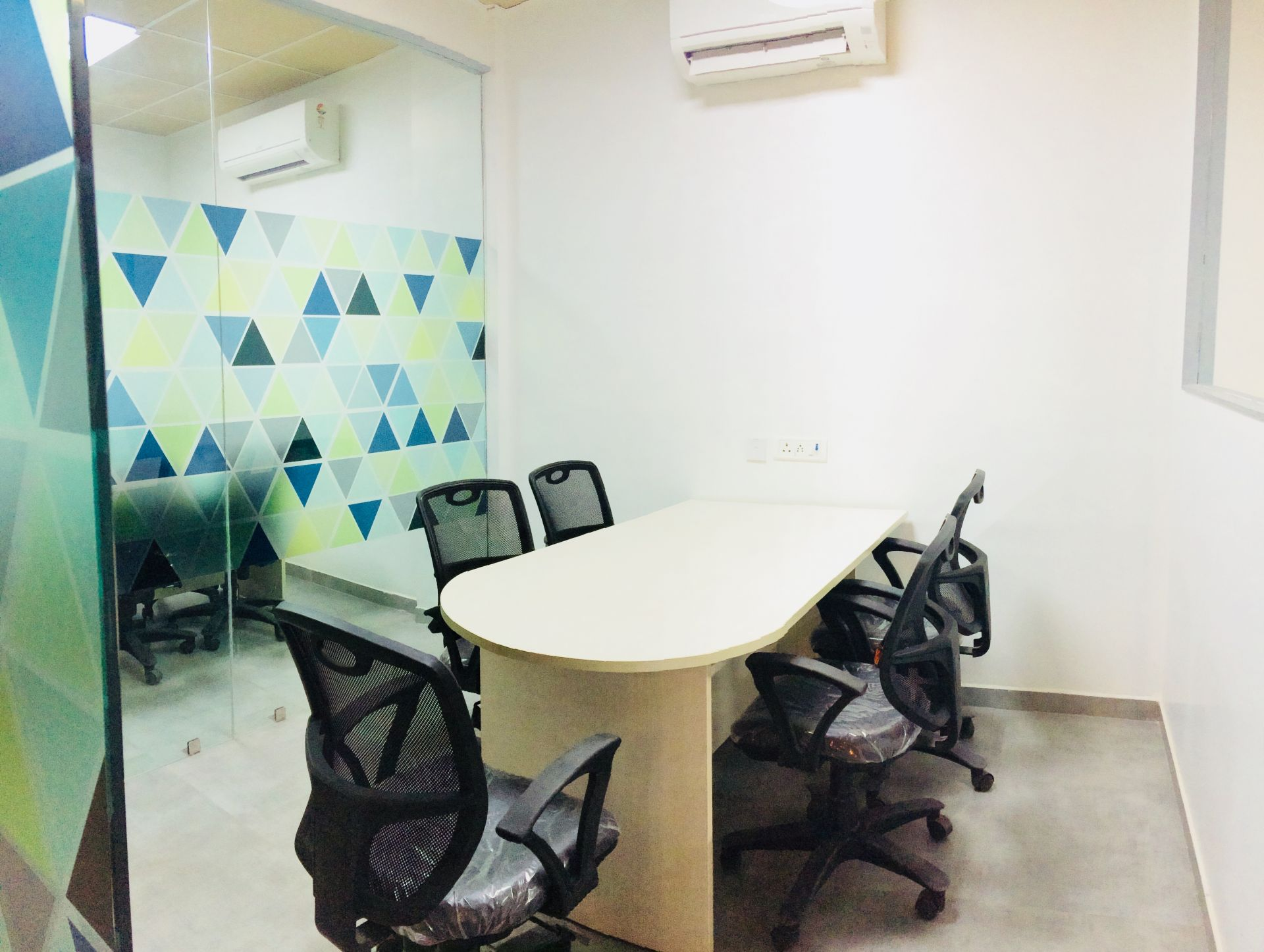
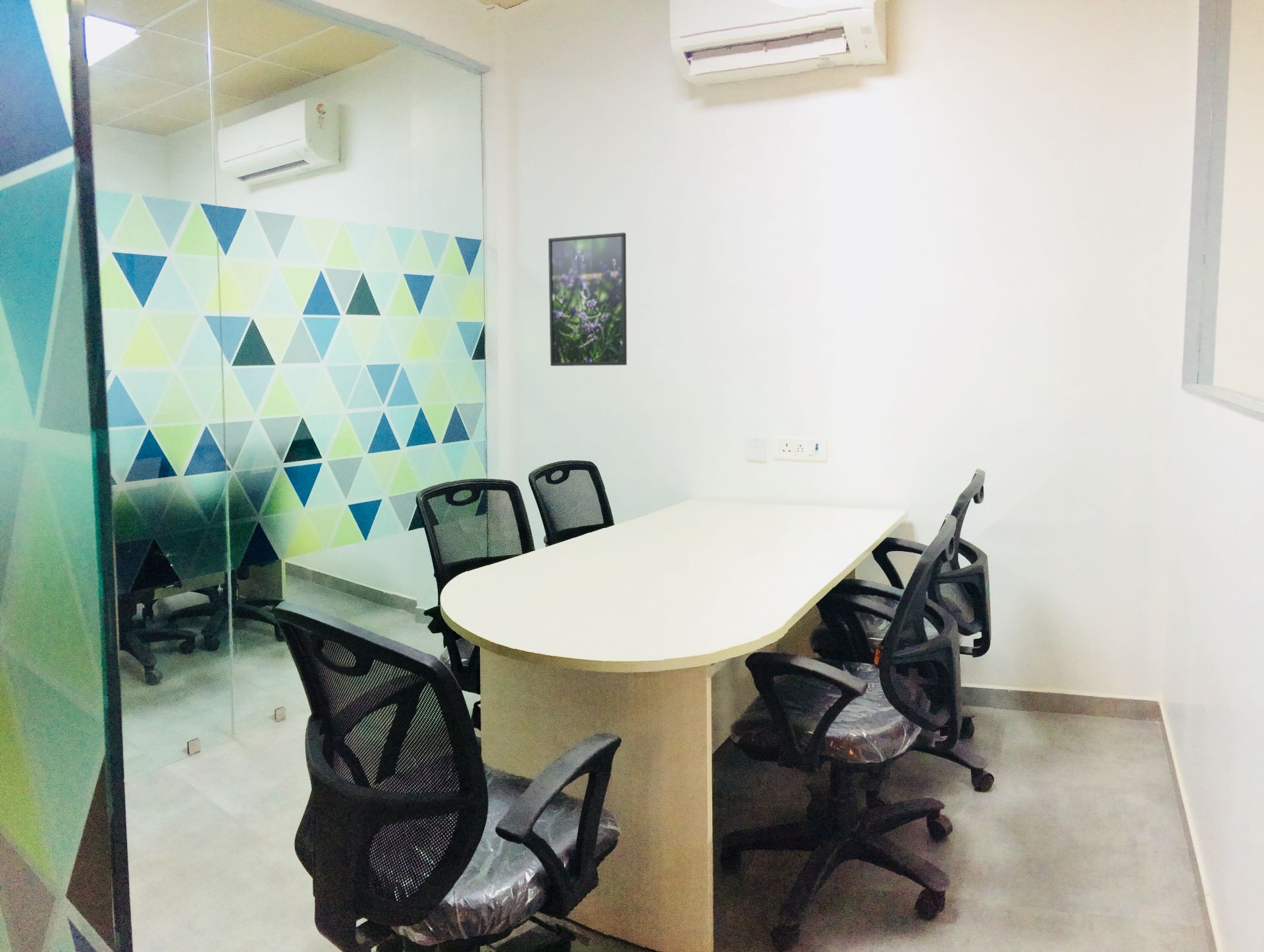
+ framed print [548,232,627,367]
